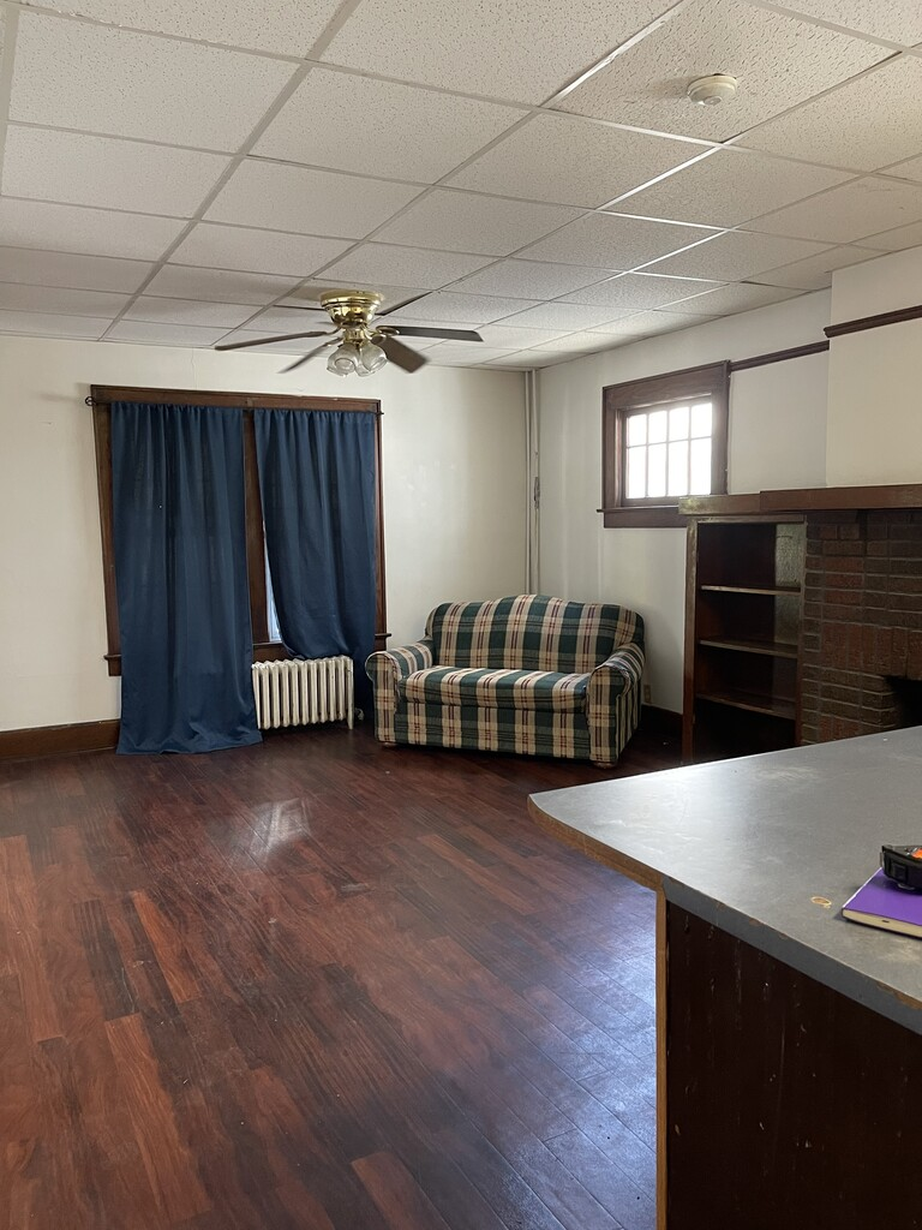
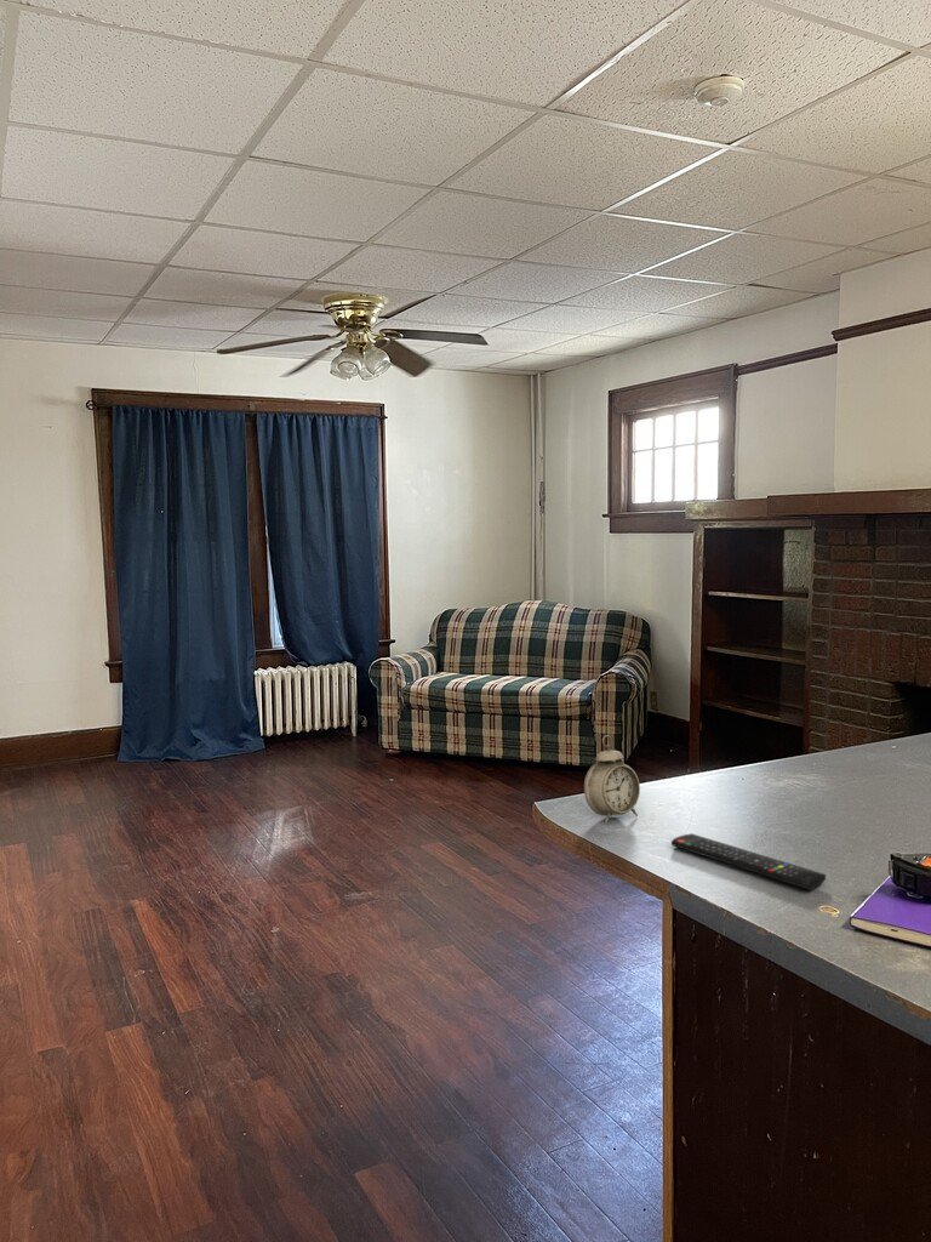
+ alarm clock [583,734,641,825]
+ remote control [670,832,827,891]
